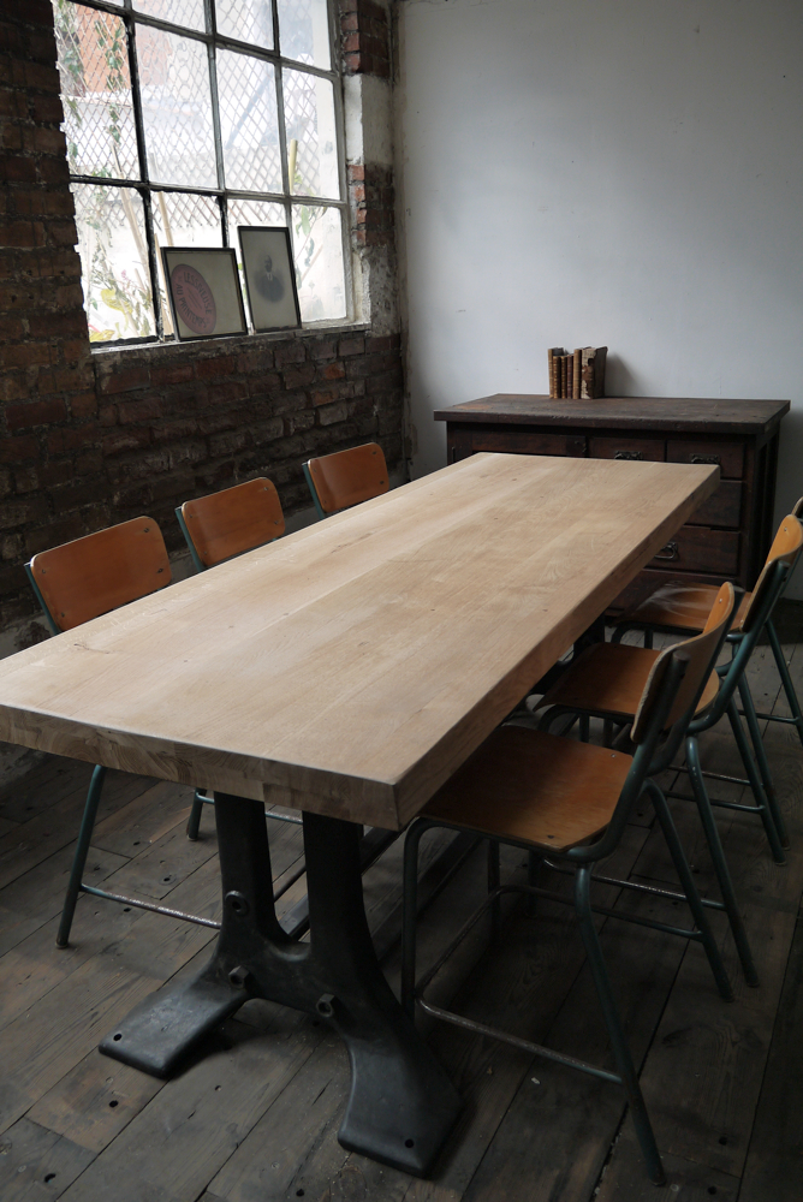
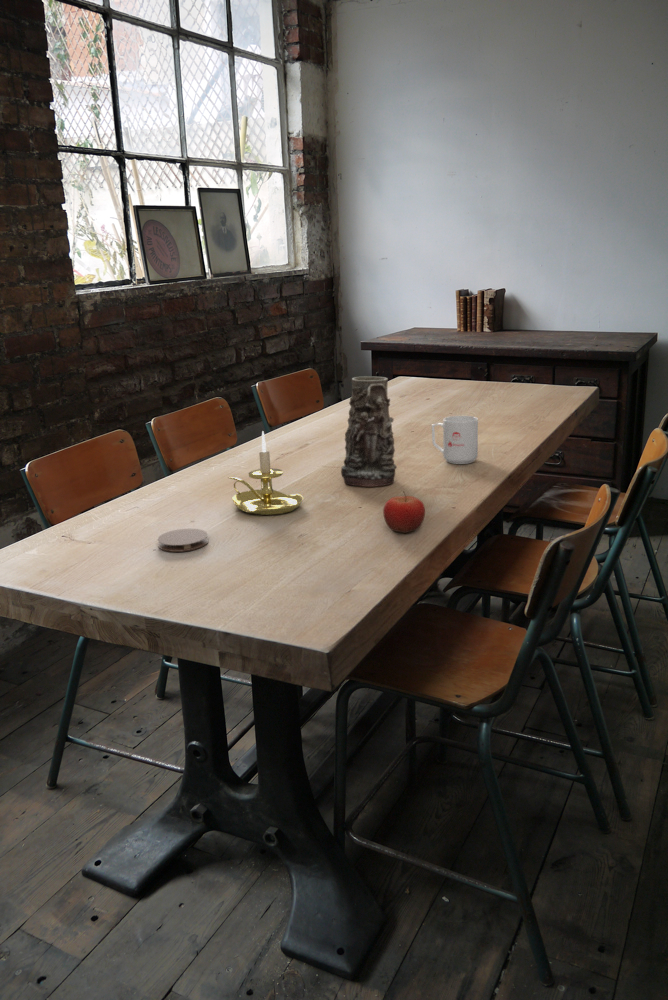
+ candle holder [227,430,304,516]
+ coaster [157,528,209,553]
+ mug [430,415,479,465]
+ vase [340,375,398,488]
+ fruit [382,490,426,534]
